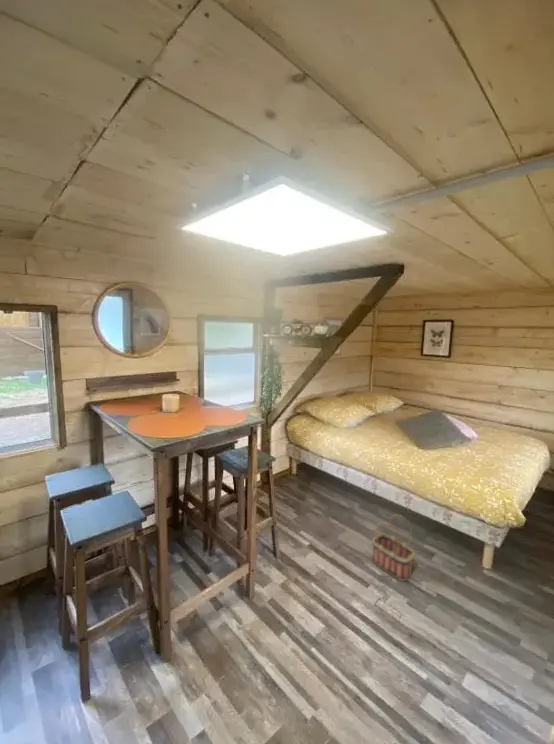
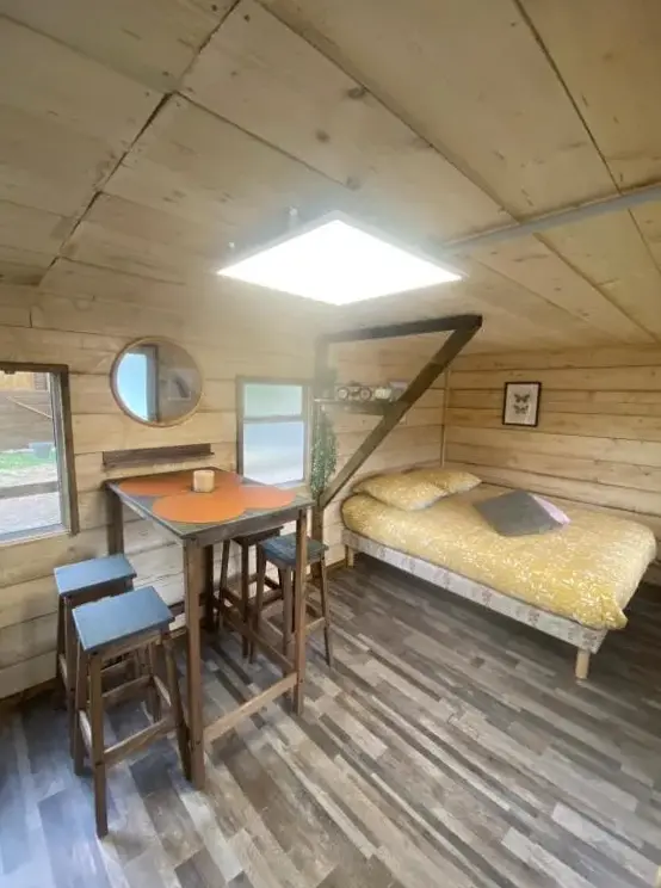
- basket [371,514,416,582]
